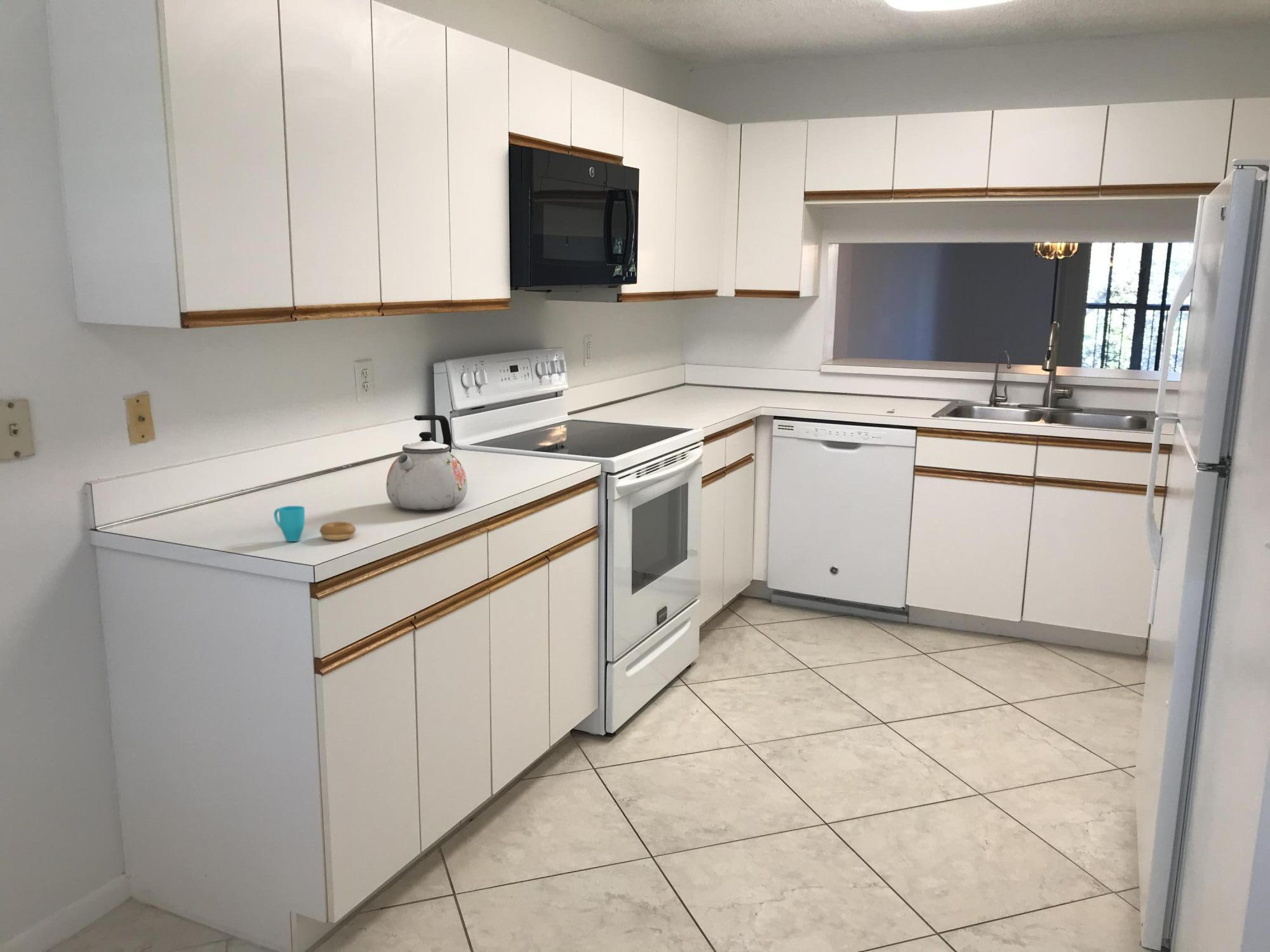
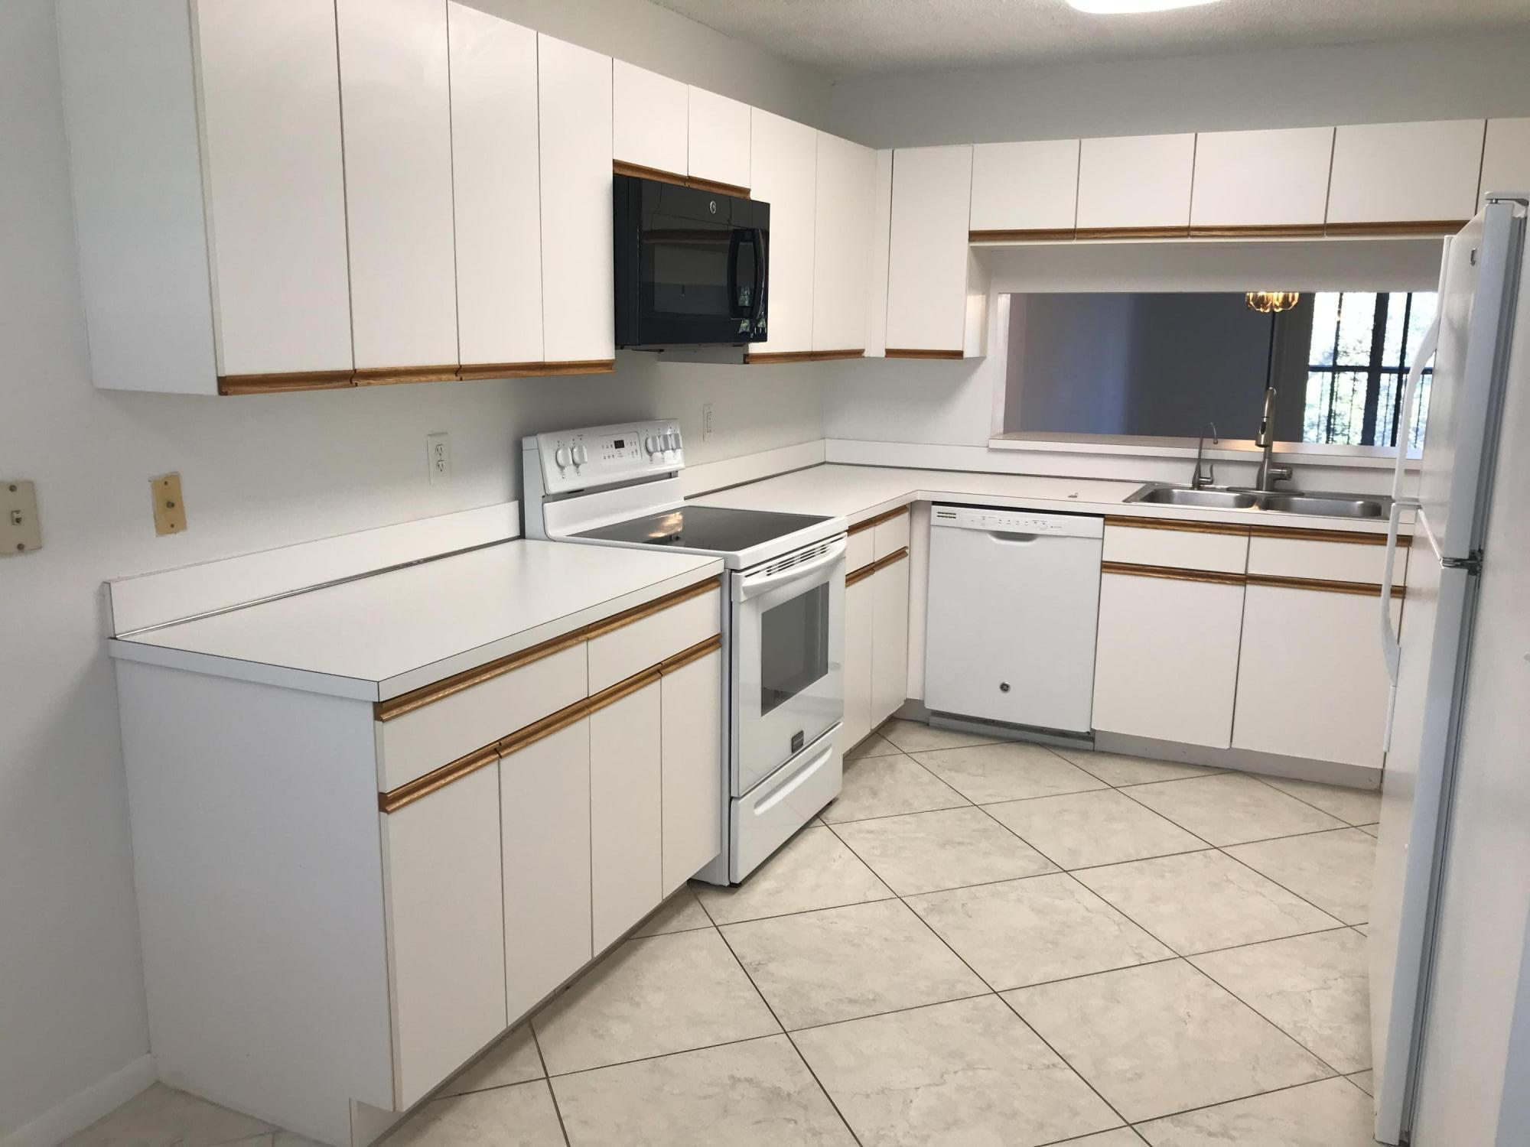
- kettle [385,414,468,511]
- cup [273,505,356,542]
